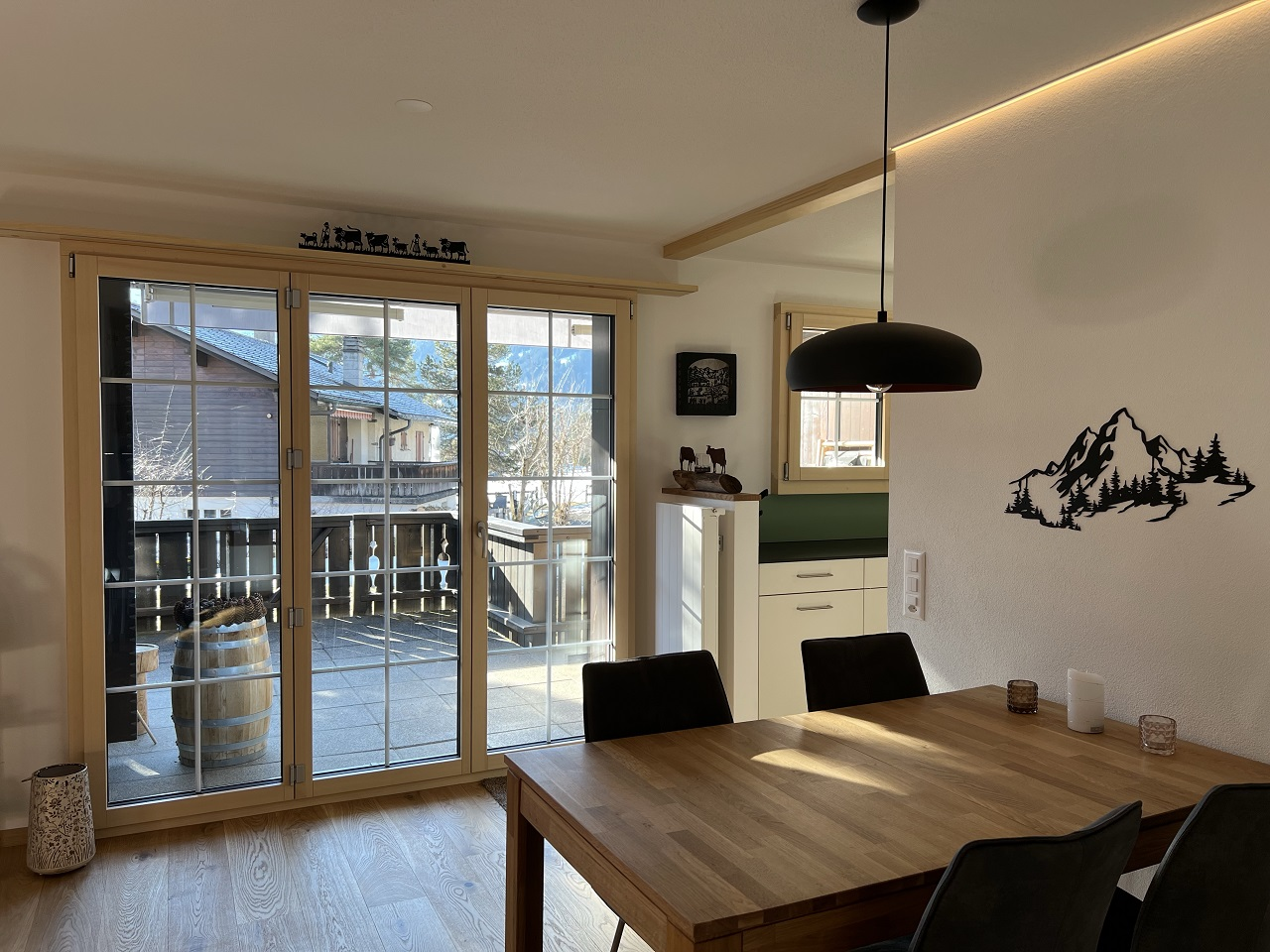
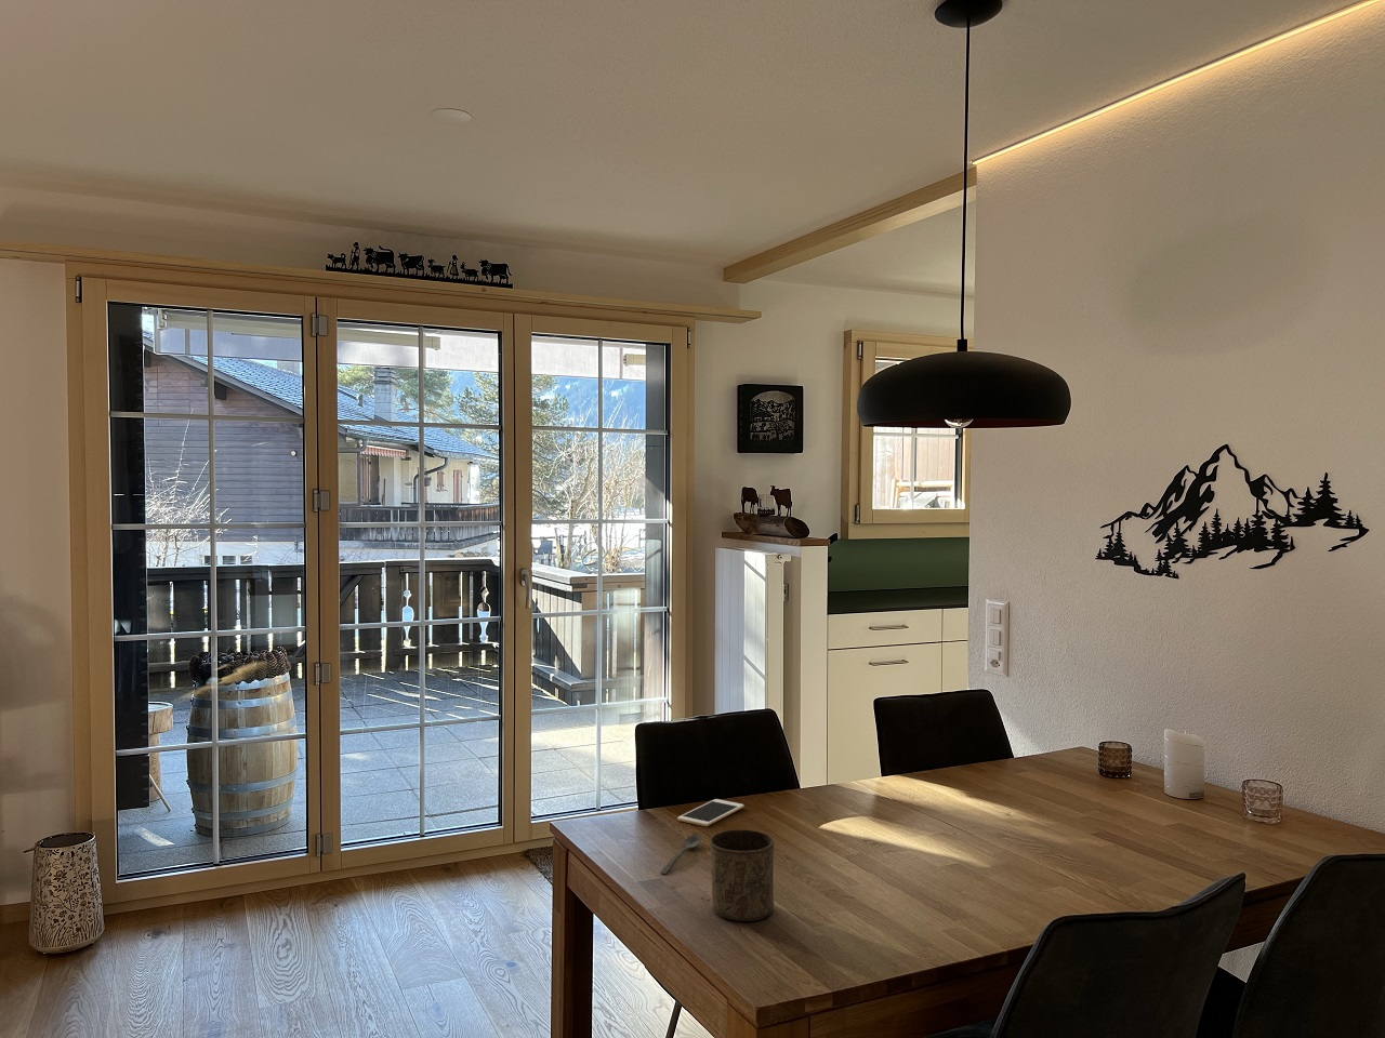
+ cell phone [676,798,746,828]
+ spoon [659,833,702,876]
+ cup [709,829,774,922]
